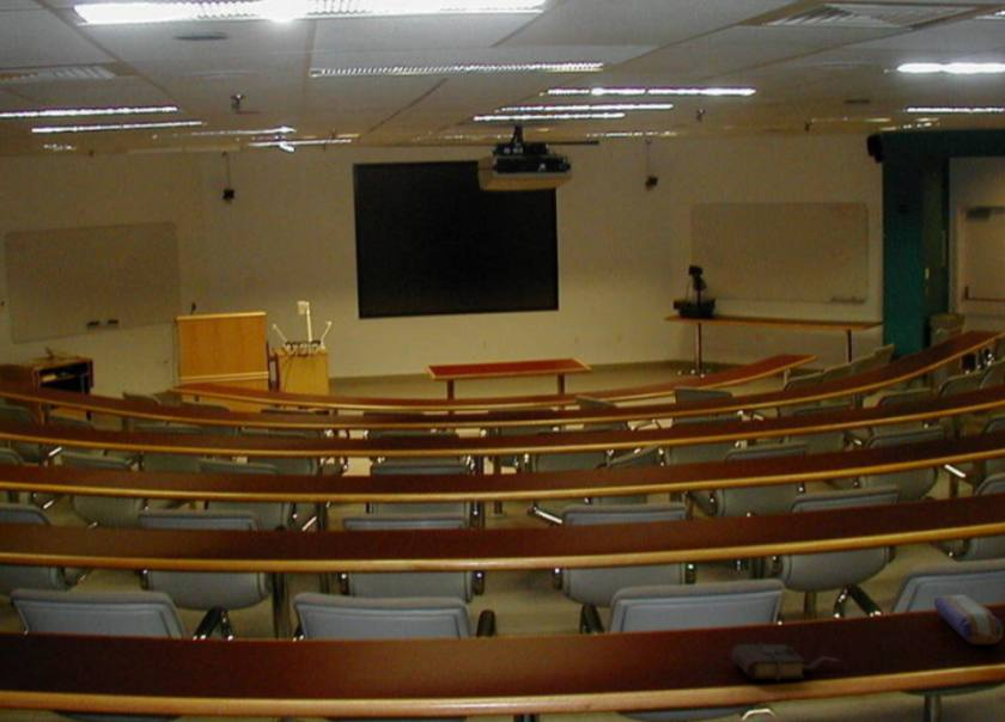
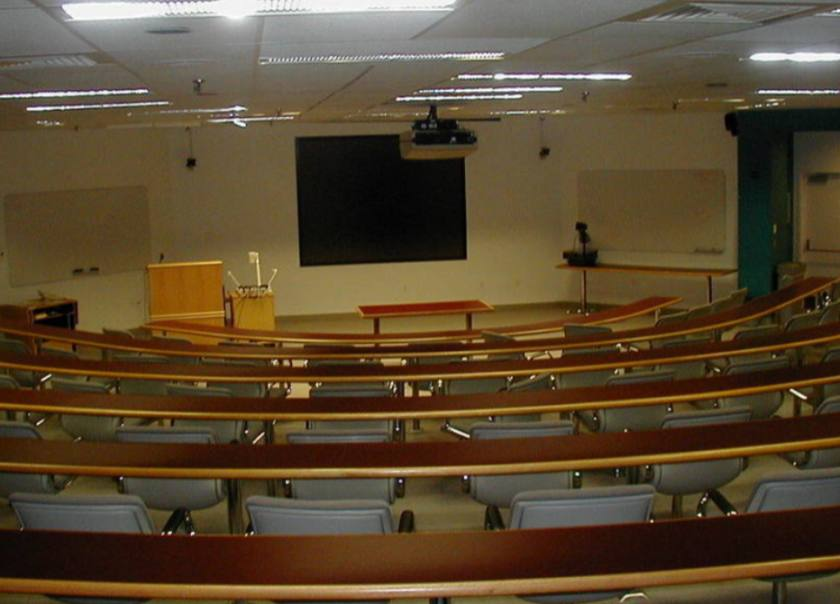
- pencil case [933,593,1004,647]
- book [729,641,842,683]
